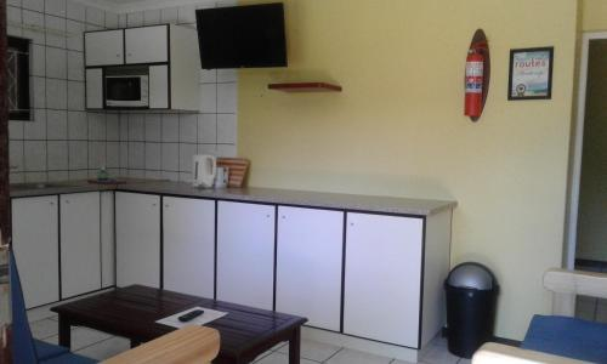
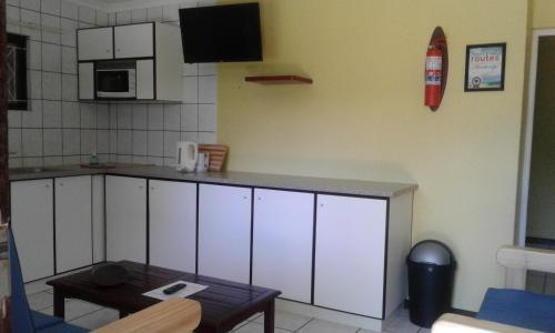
+ bowl [90,260,131,287]
